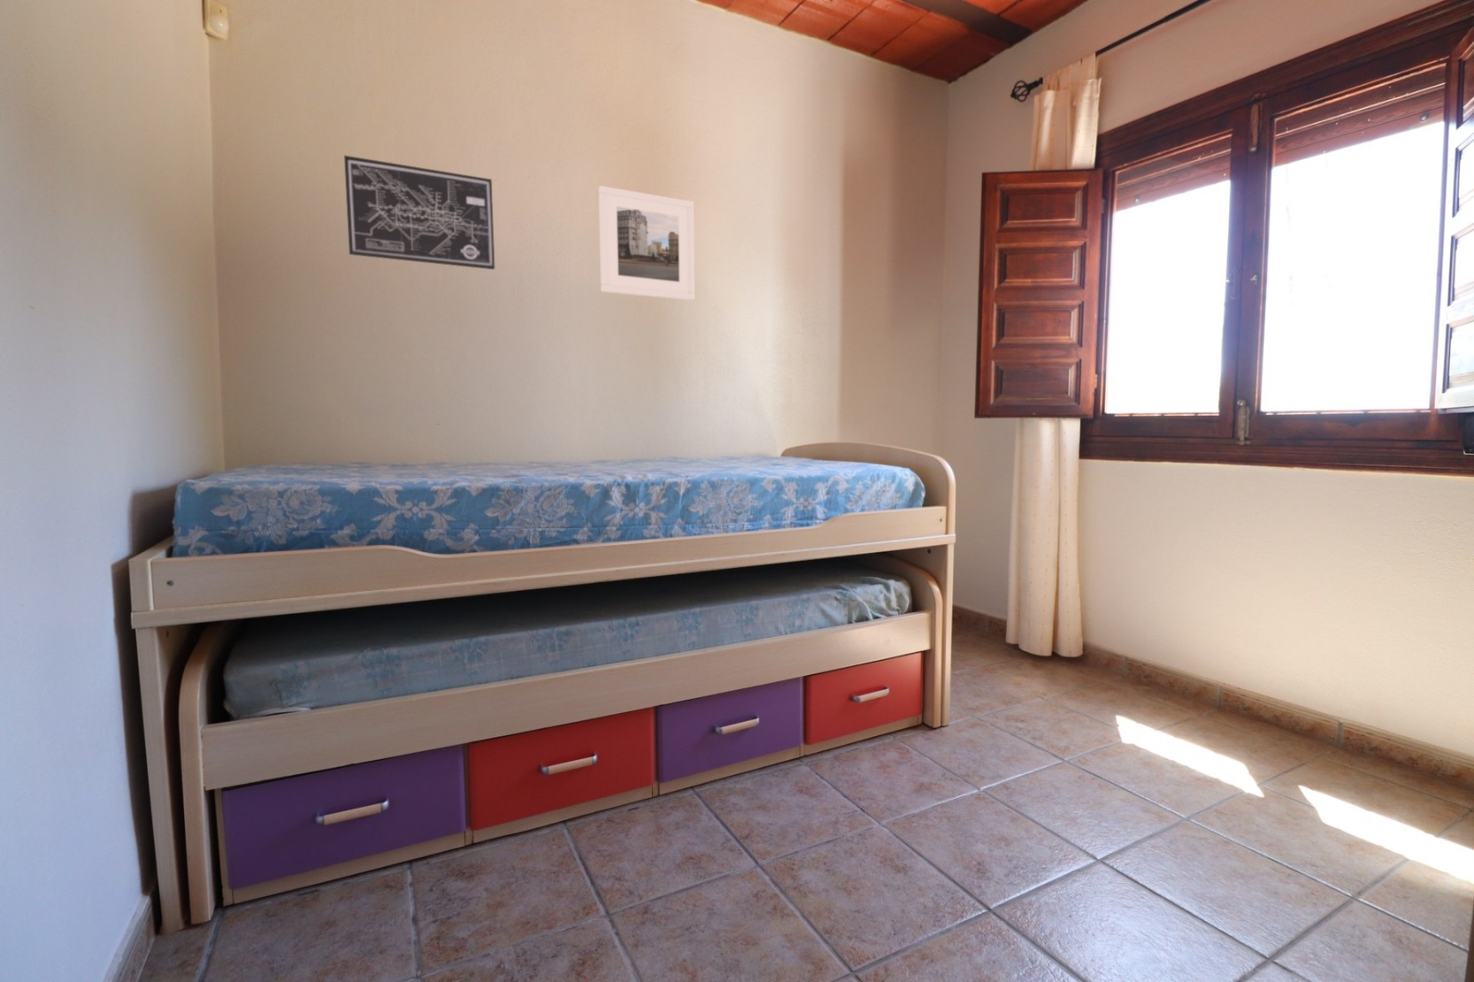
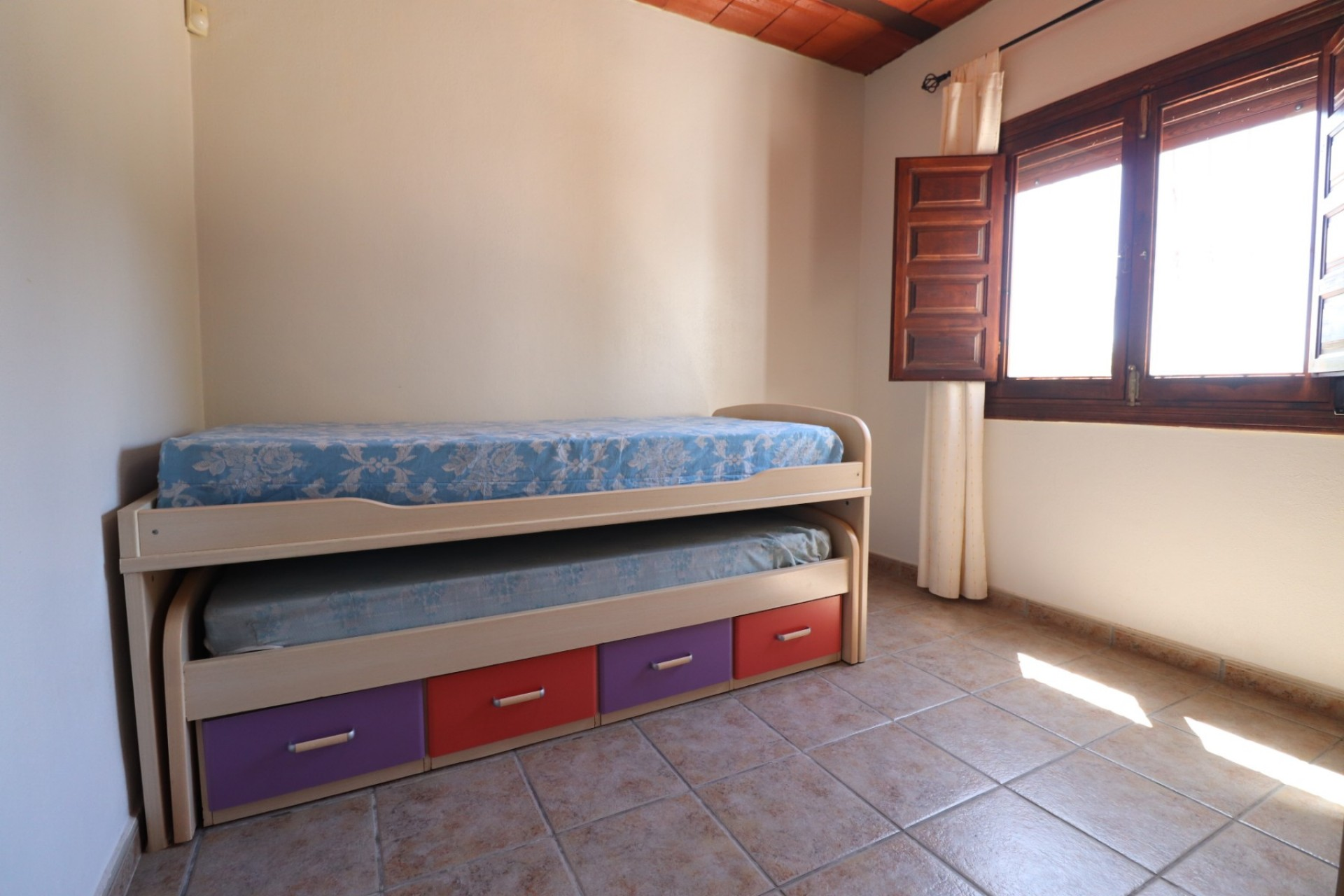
- wall art [343,155,496,270]
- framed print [598,185,695,300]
